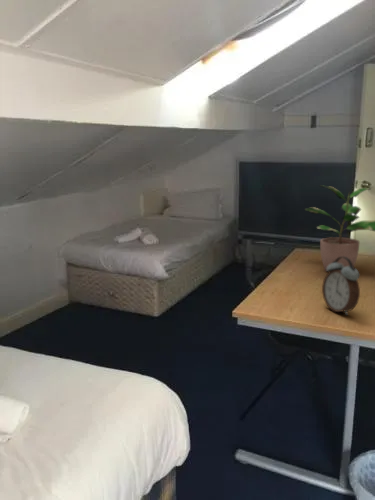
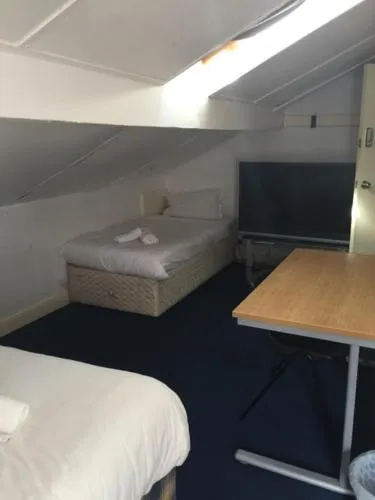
- alarm clock [321,257,361,316]
- potted plant [303,184,375,272]
